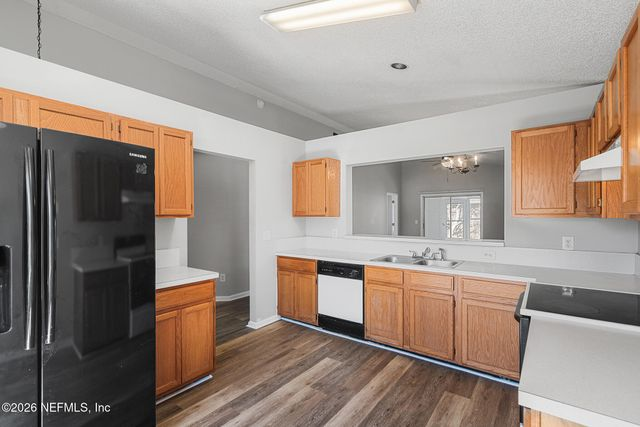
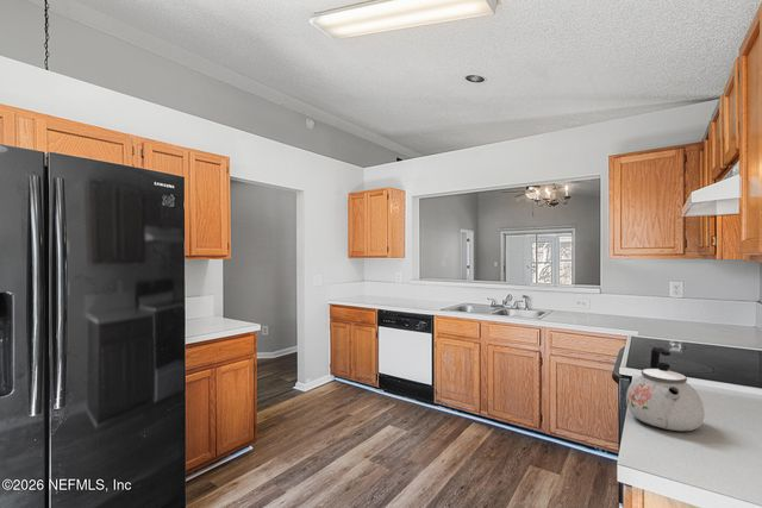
+ kettle [625,346,705,432]
